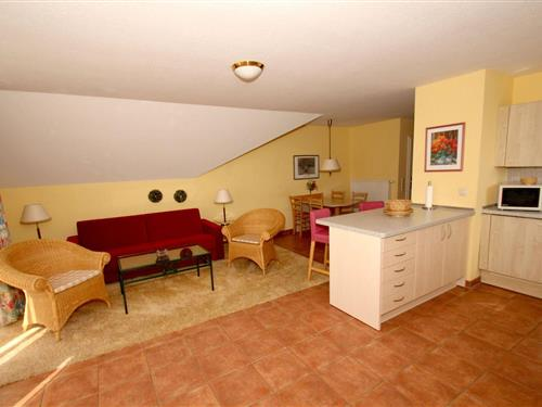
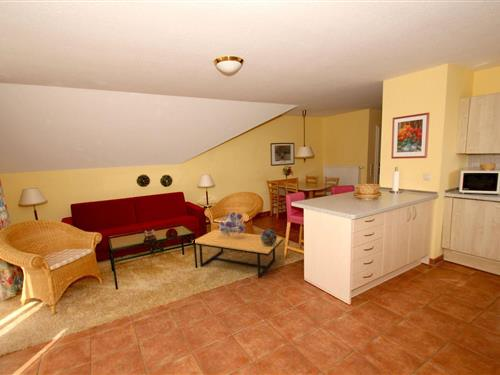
+ coffee table [191,229,284,279]
+ decorative sphere [260,228,278,245]
+ bouquet [217,211,247,236]
